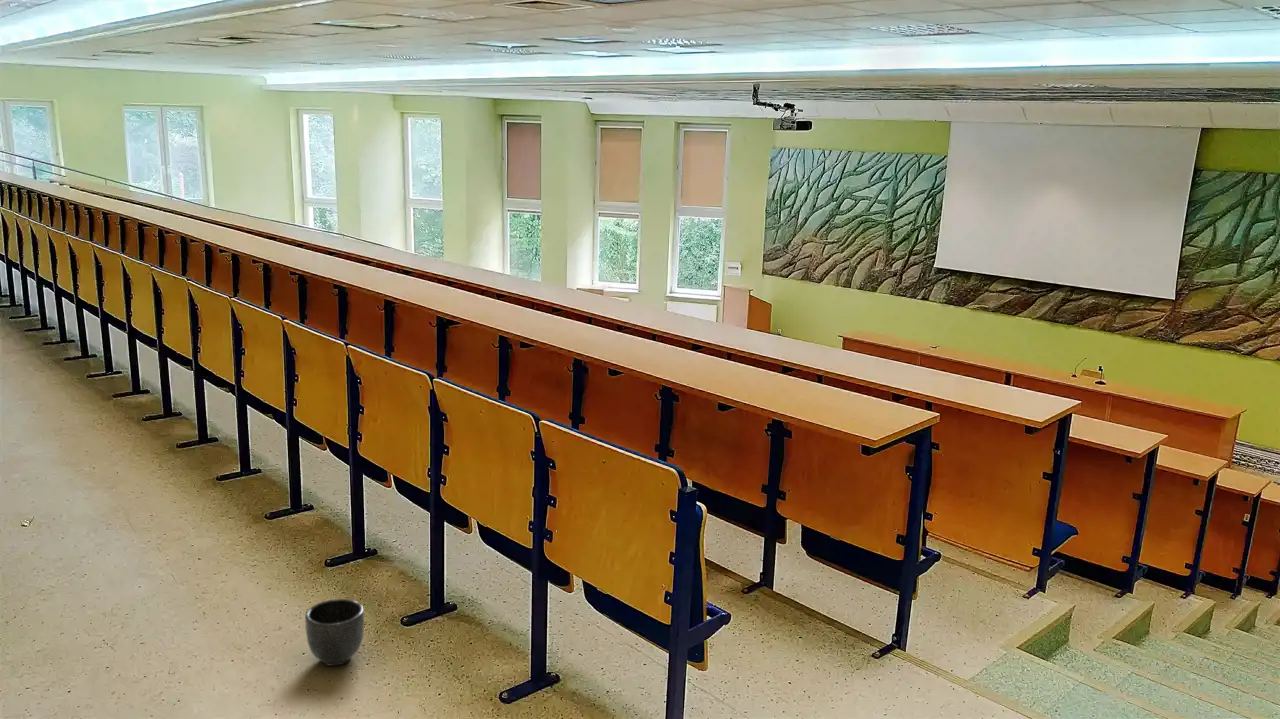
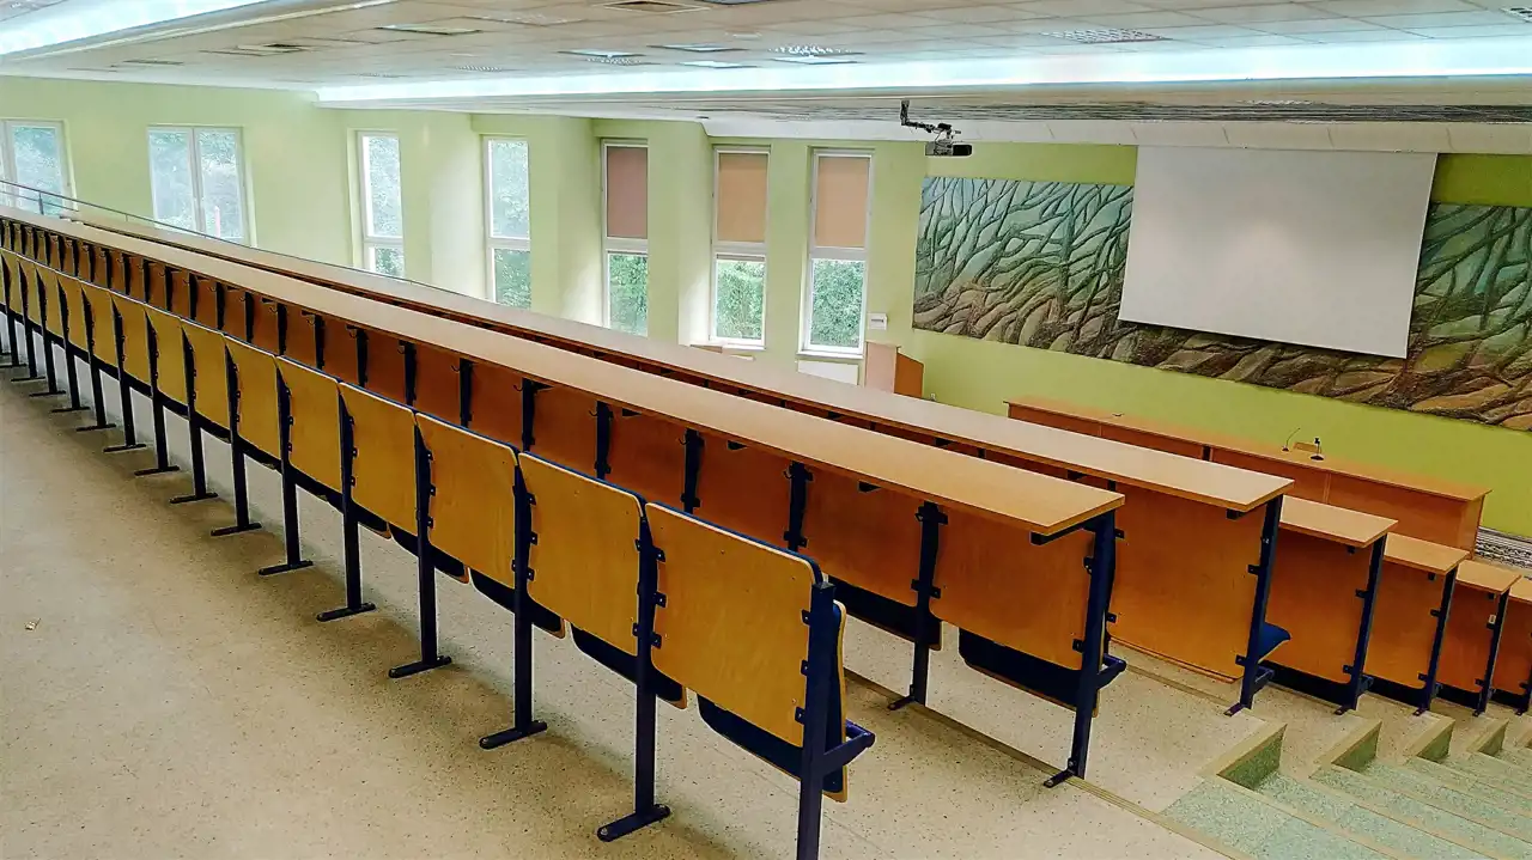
- planter [304,598,365,667]
